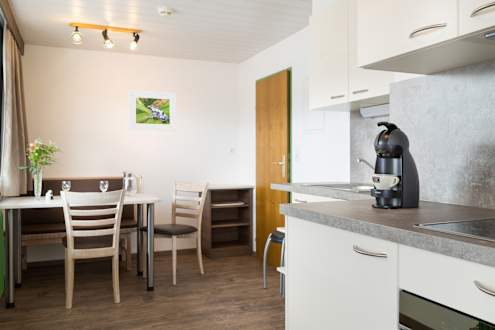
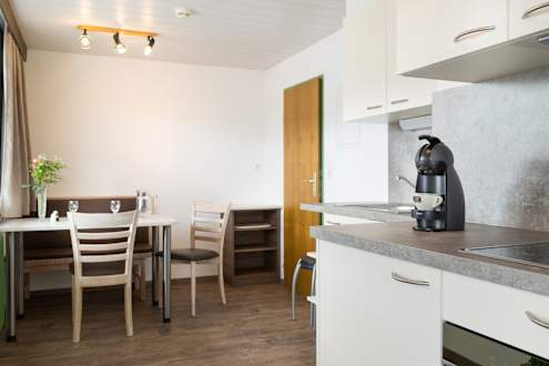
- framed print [128,89,177,132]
